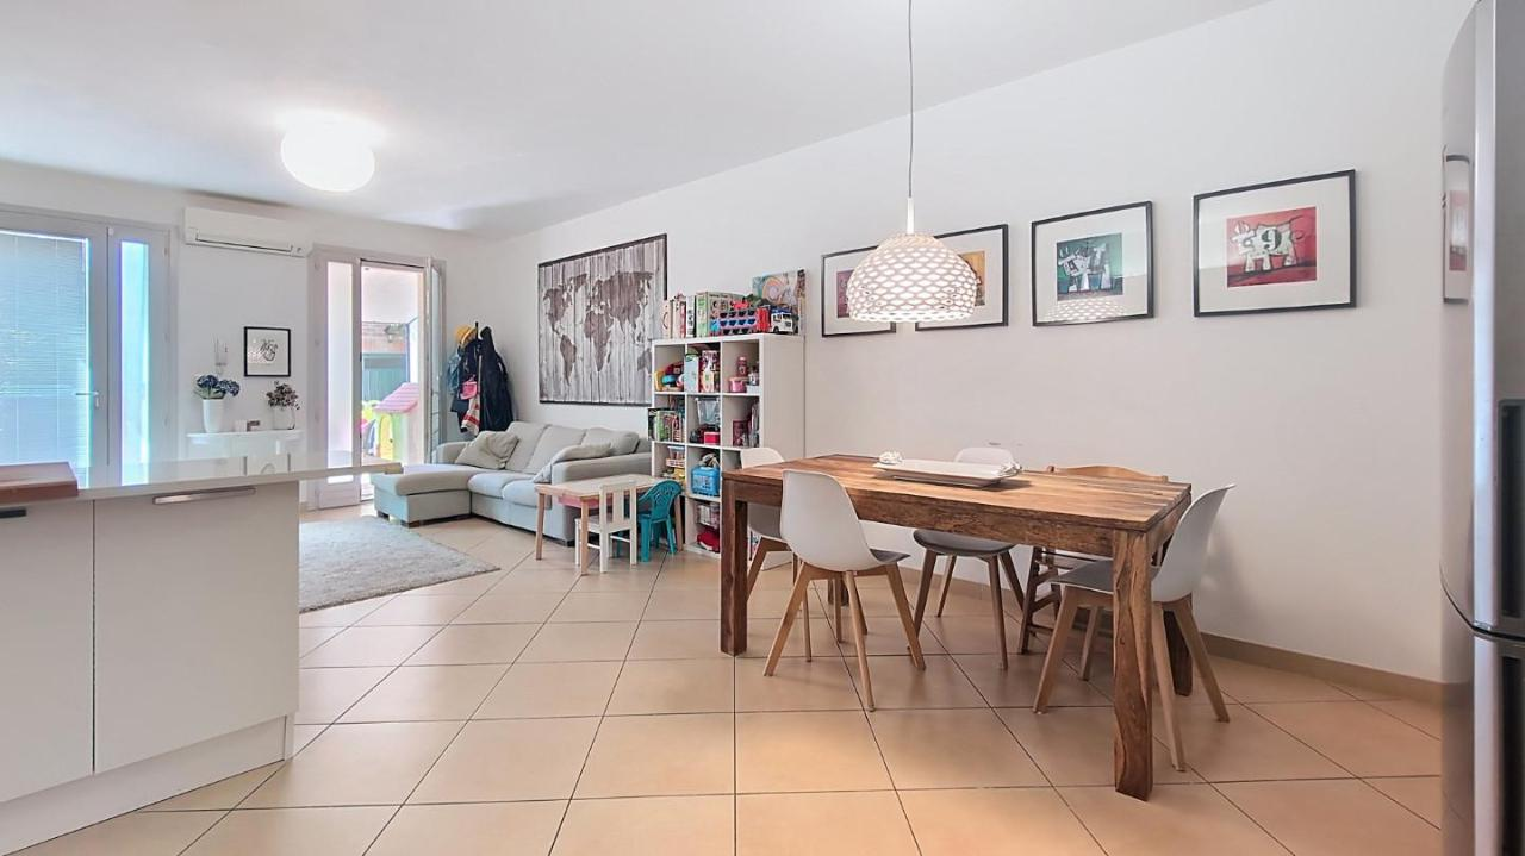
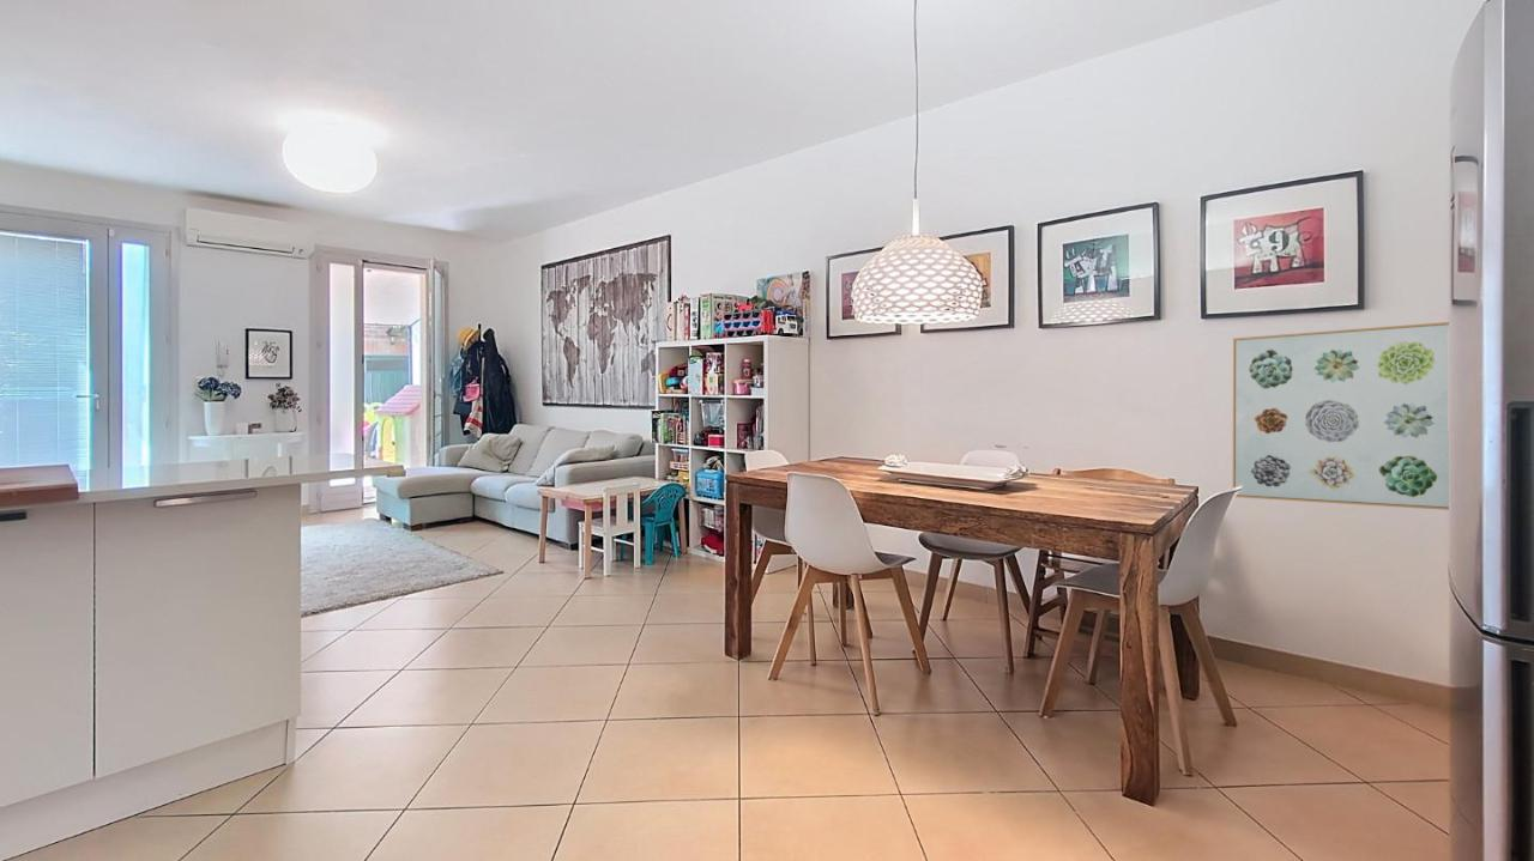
+ wall art [1231,321,1450,511]
